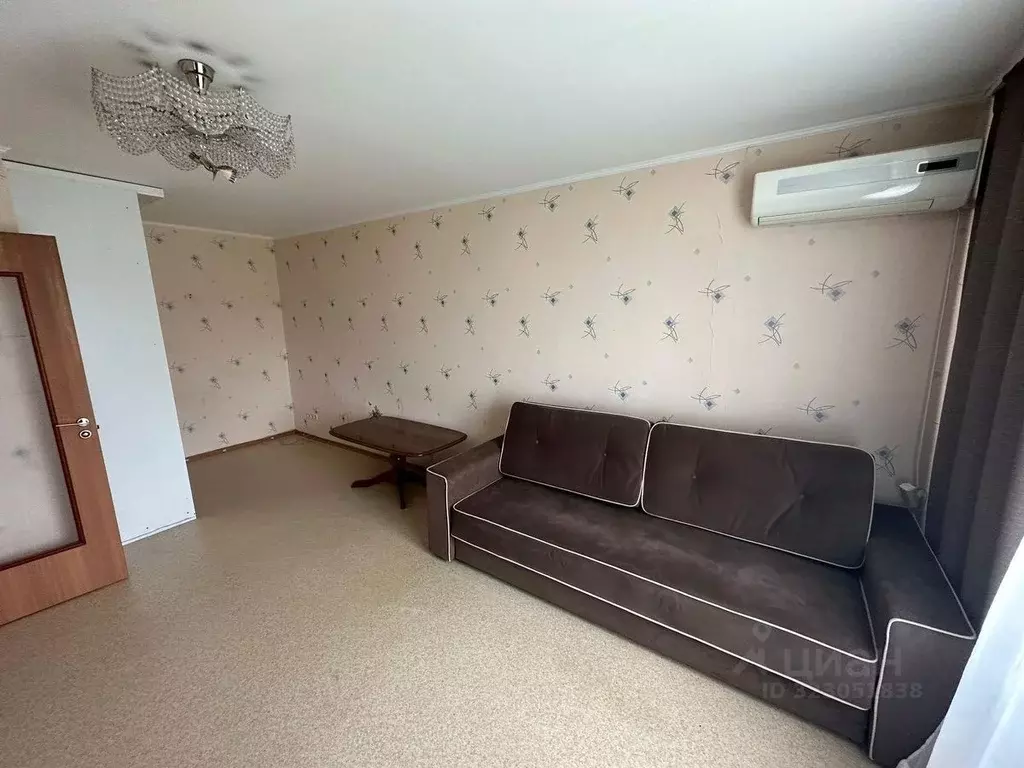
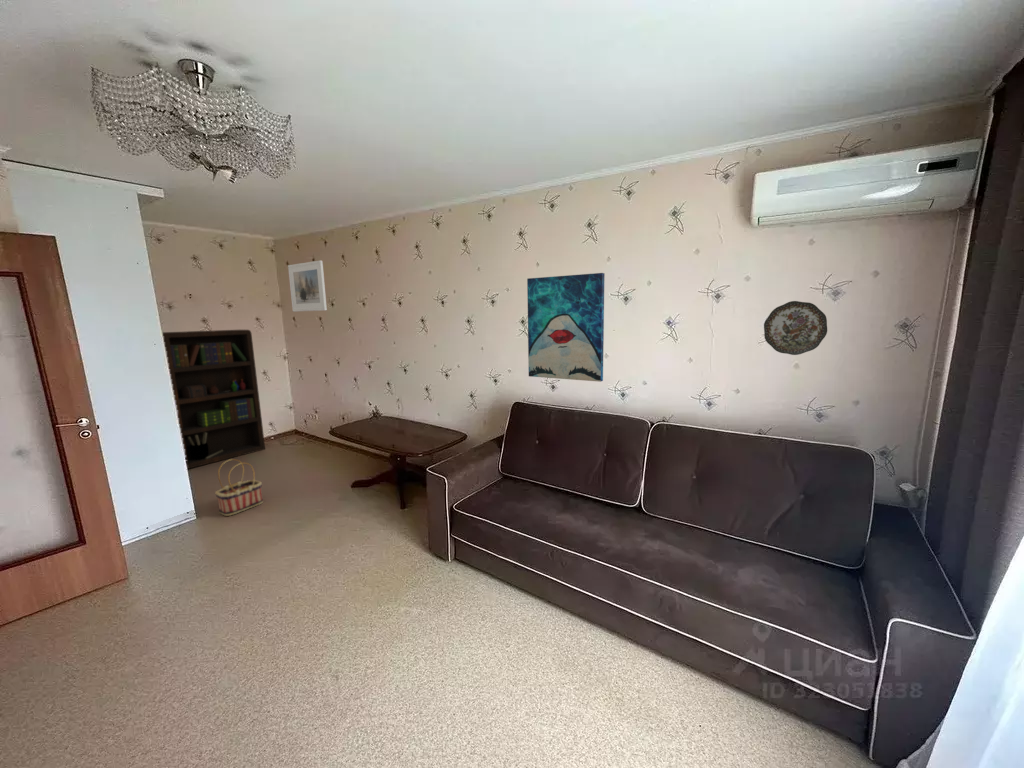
+ decorative plate [763,300,828,356]
+ basket [214,458,264,517]
+ bookcase [162,329,266,470]
+ wall art [526,272,606,383]
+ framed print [287,259,328,313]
